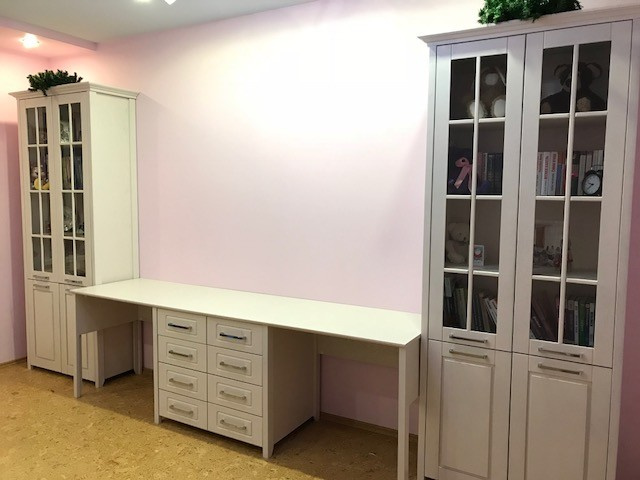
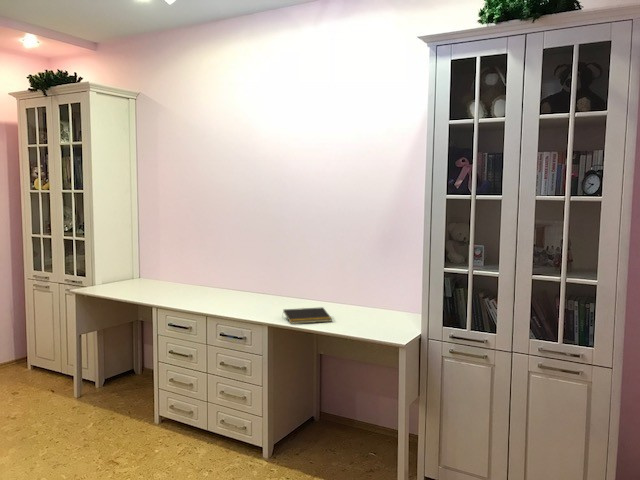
+ notepad [281,306,333,325]
